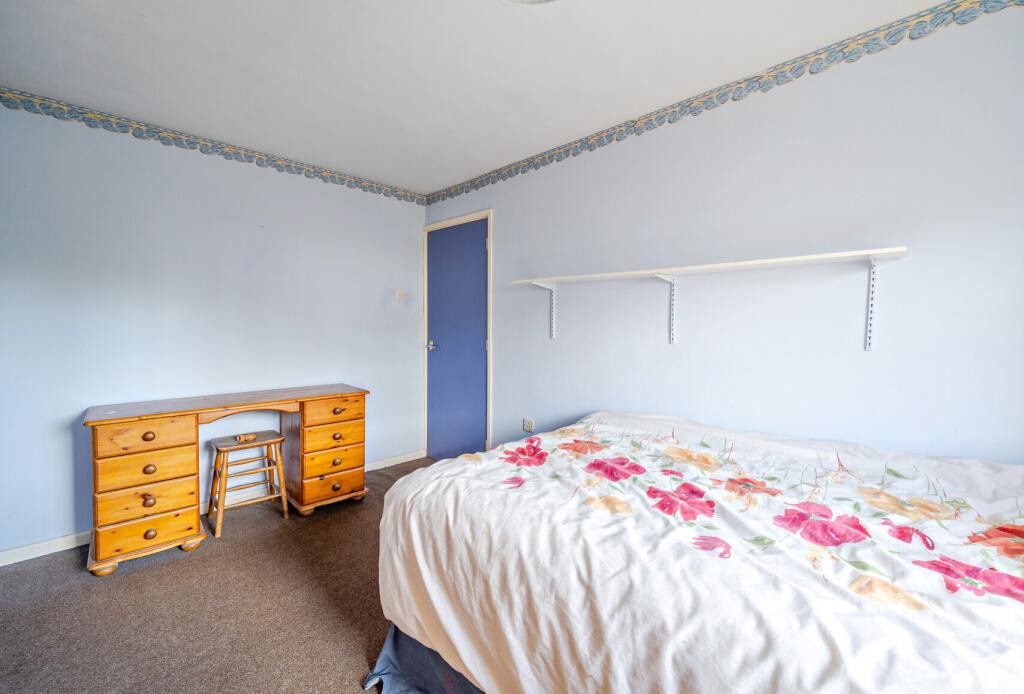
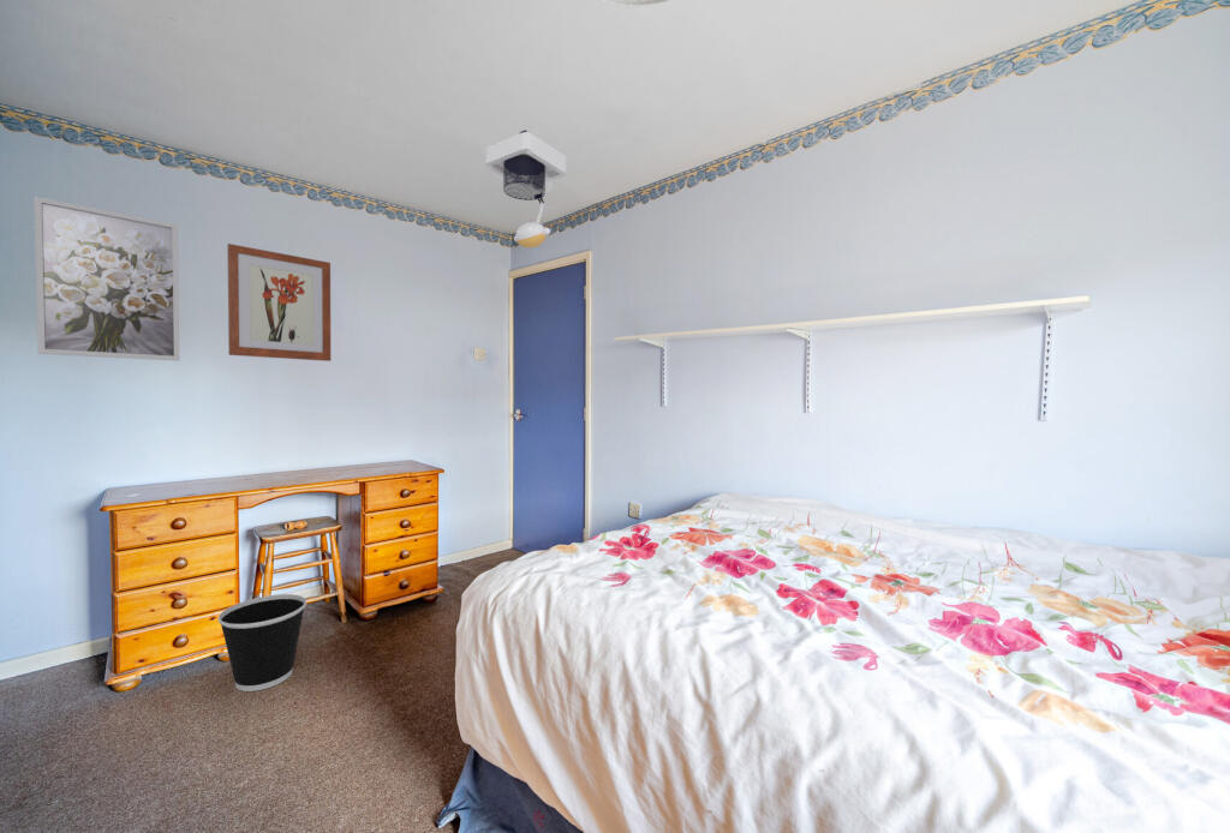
+ wastebasket [217,593,308,693]
+ wall art [226,242,332,362]
+ wall art [32,196,181,362]
+ ceiling light [484,128,568,248]
